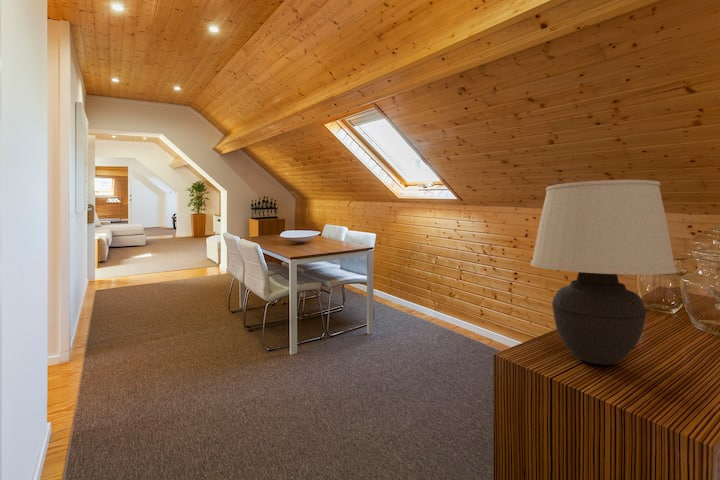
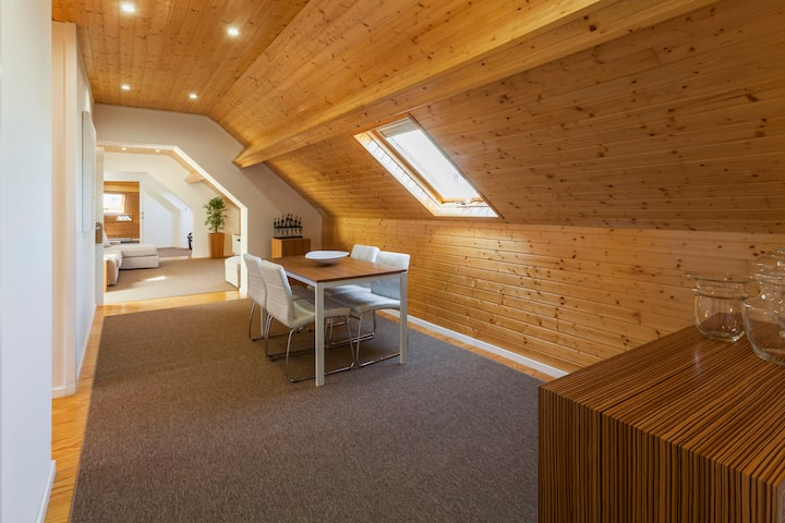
- table lamp [530,179,678,366]
